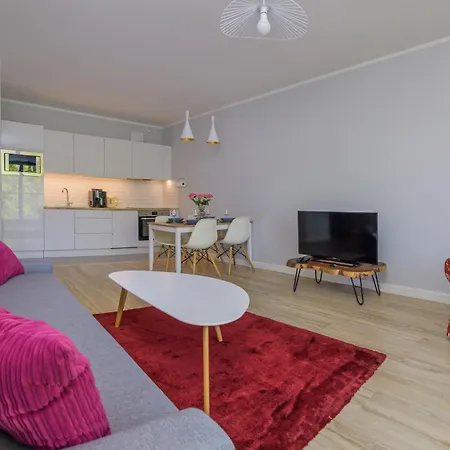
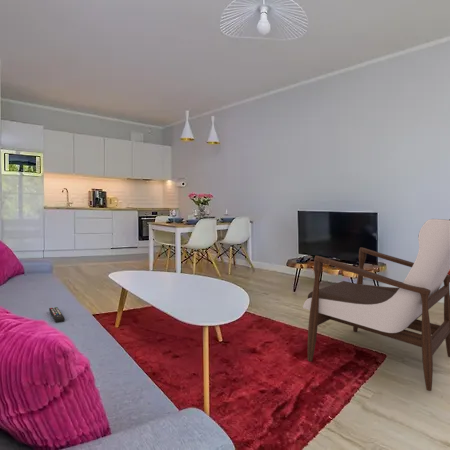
+ armchair [302,218,450,392]
+ remote control [48,306,66,324]
